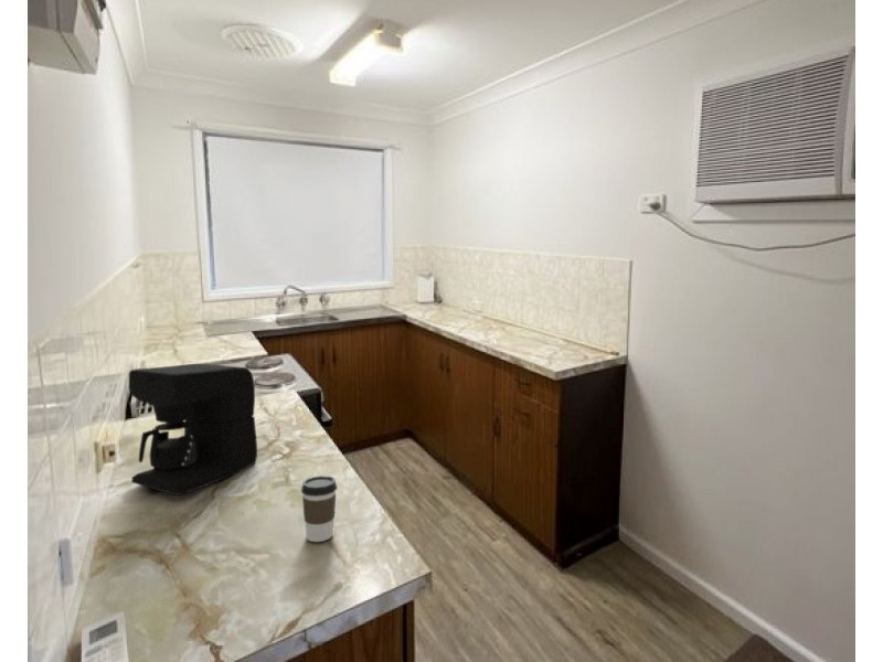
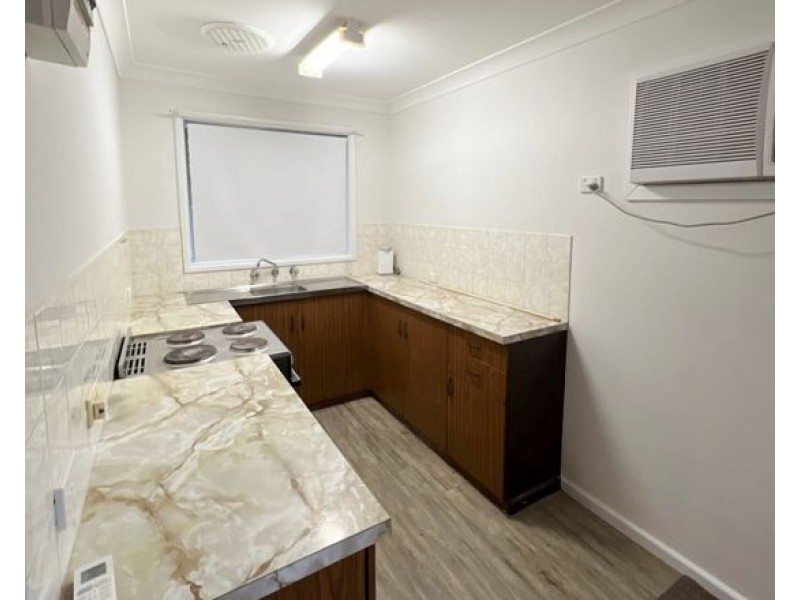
- coffee cup [300,474,338,543]
- coffee maker [128,363,258,496]
